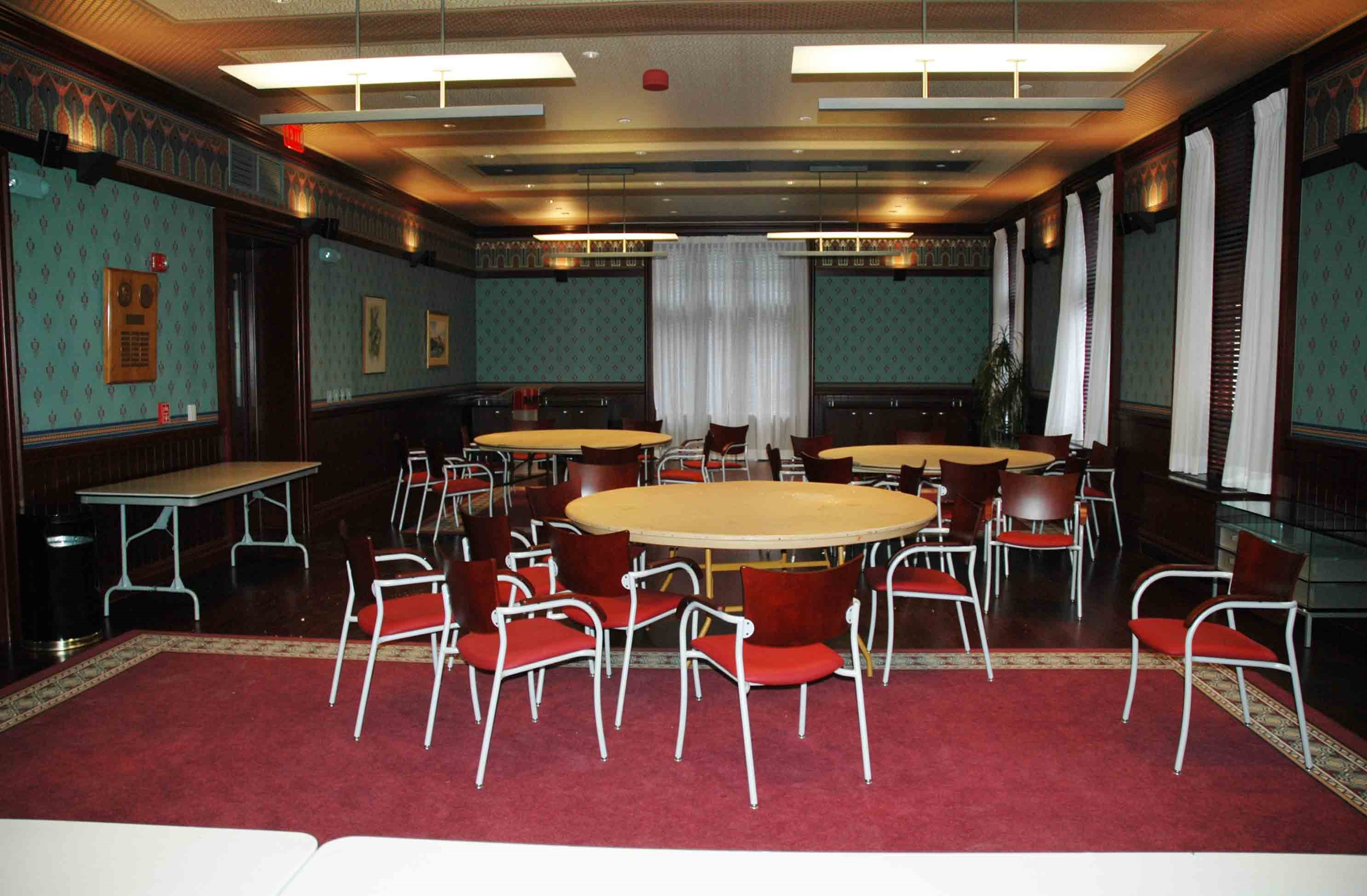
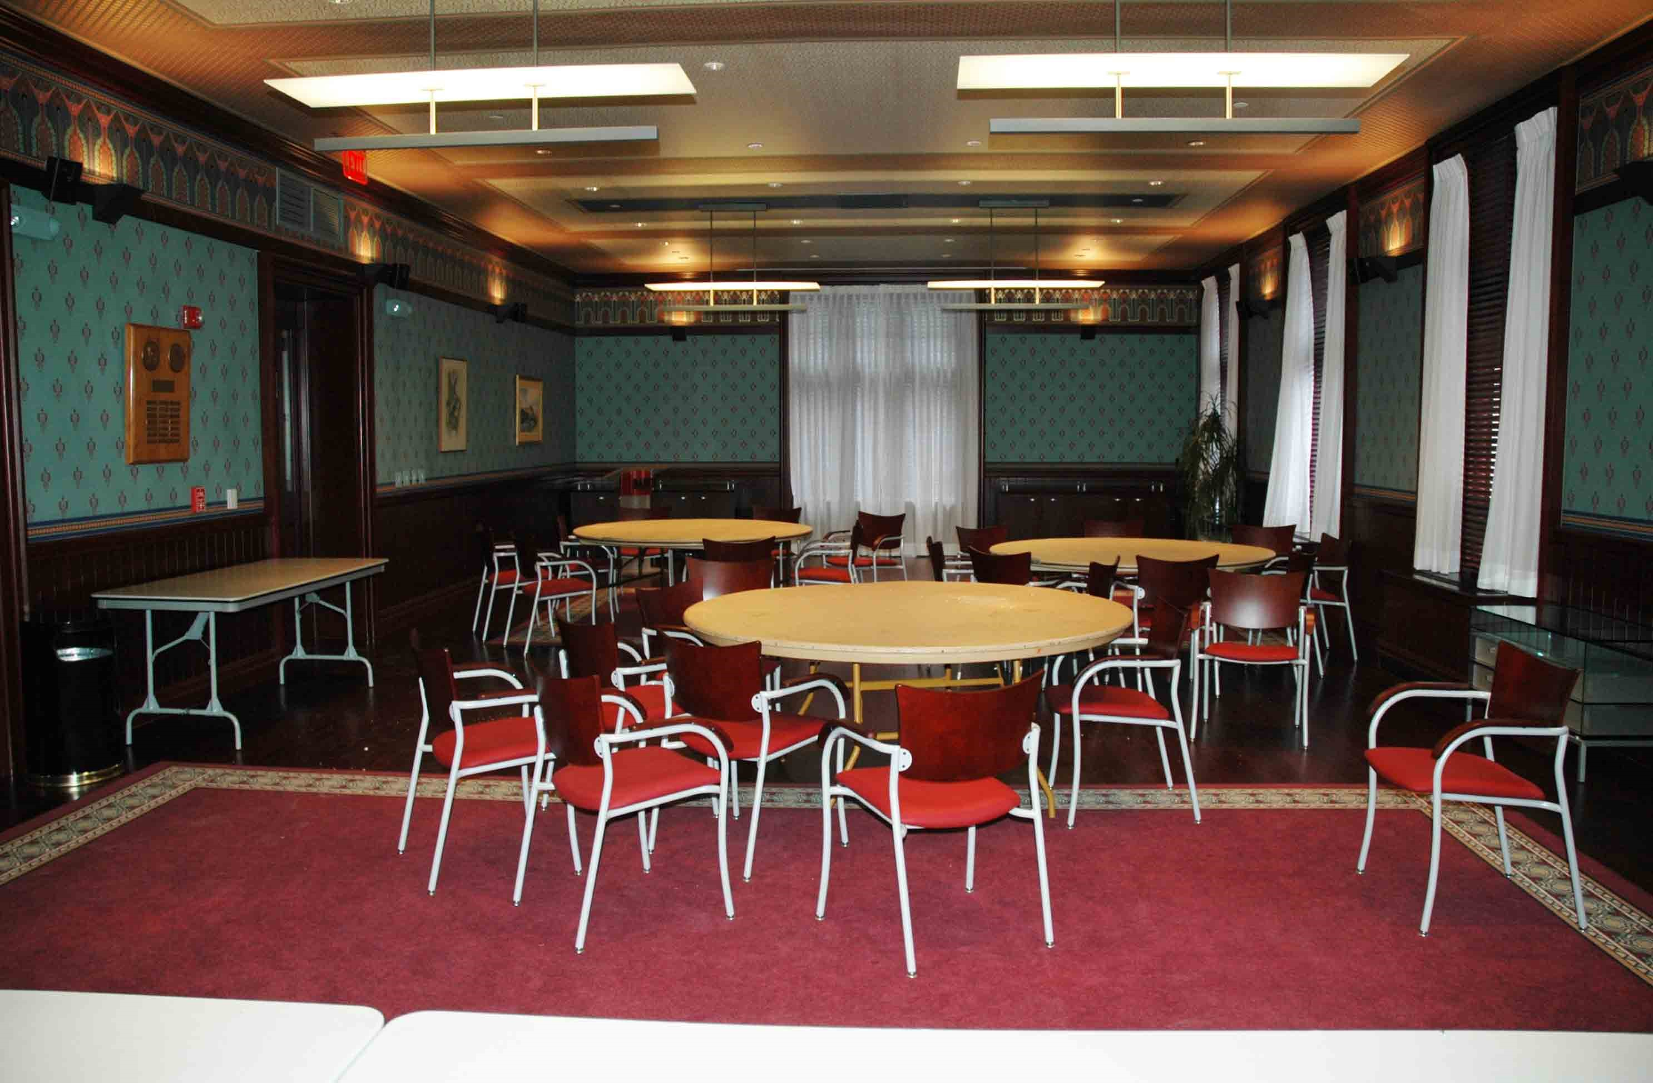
- smoke detector [642,68,669,92]
